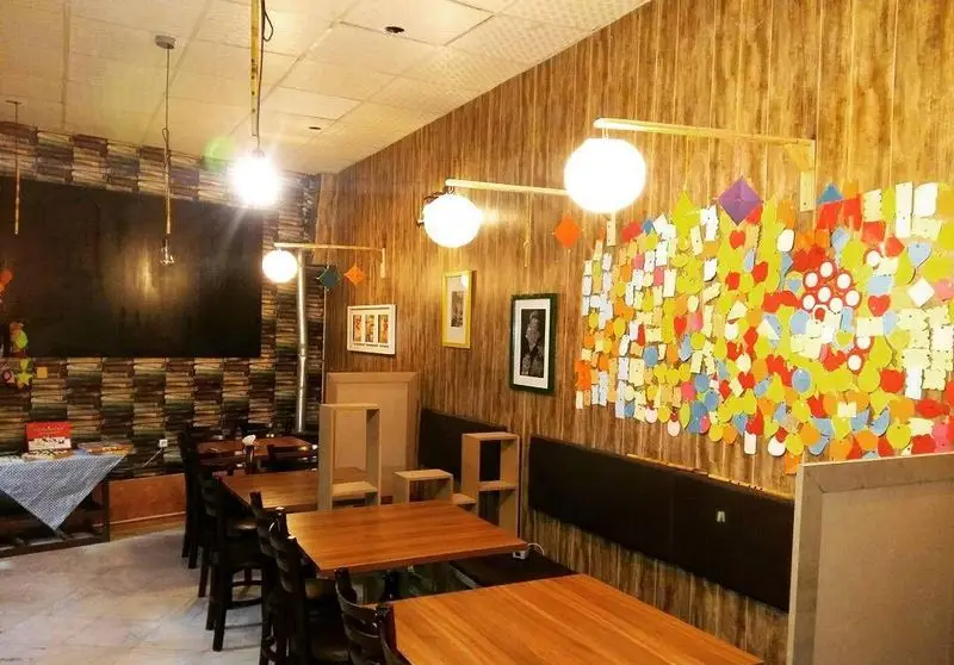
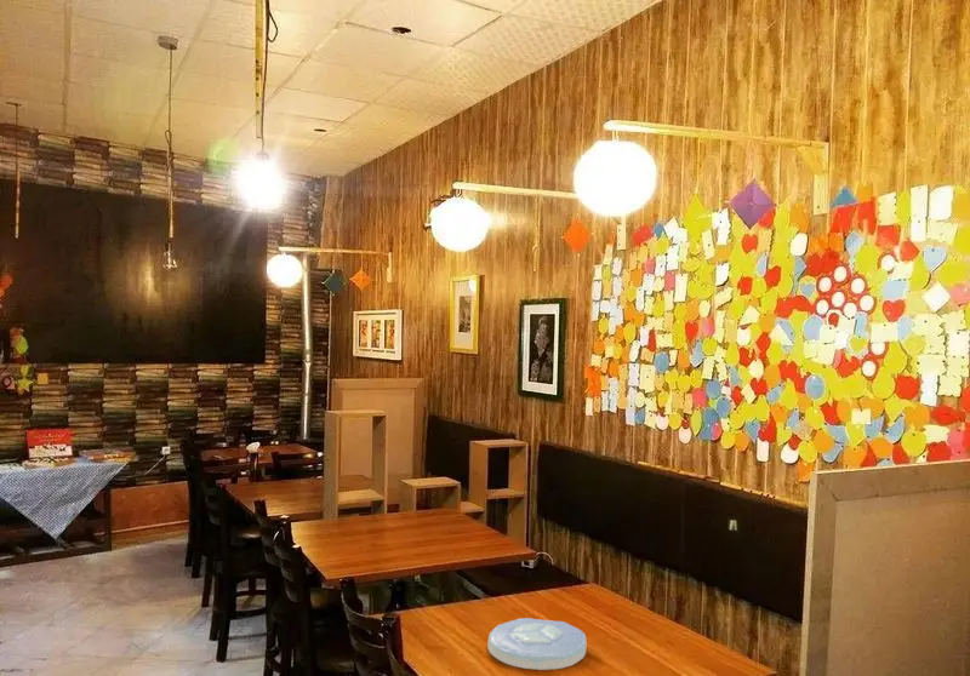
+ plate [486,617,588,671]
